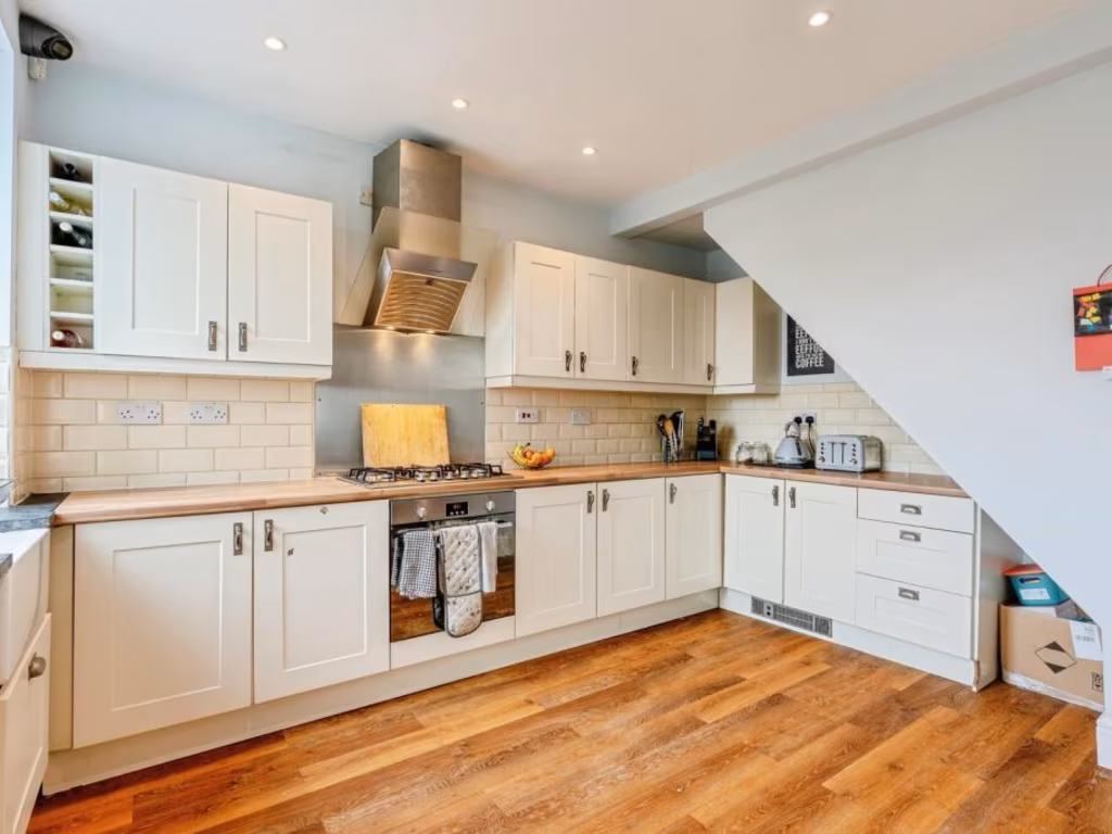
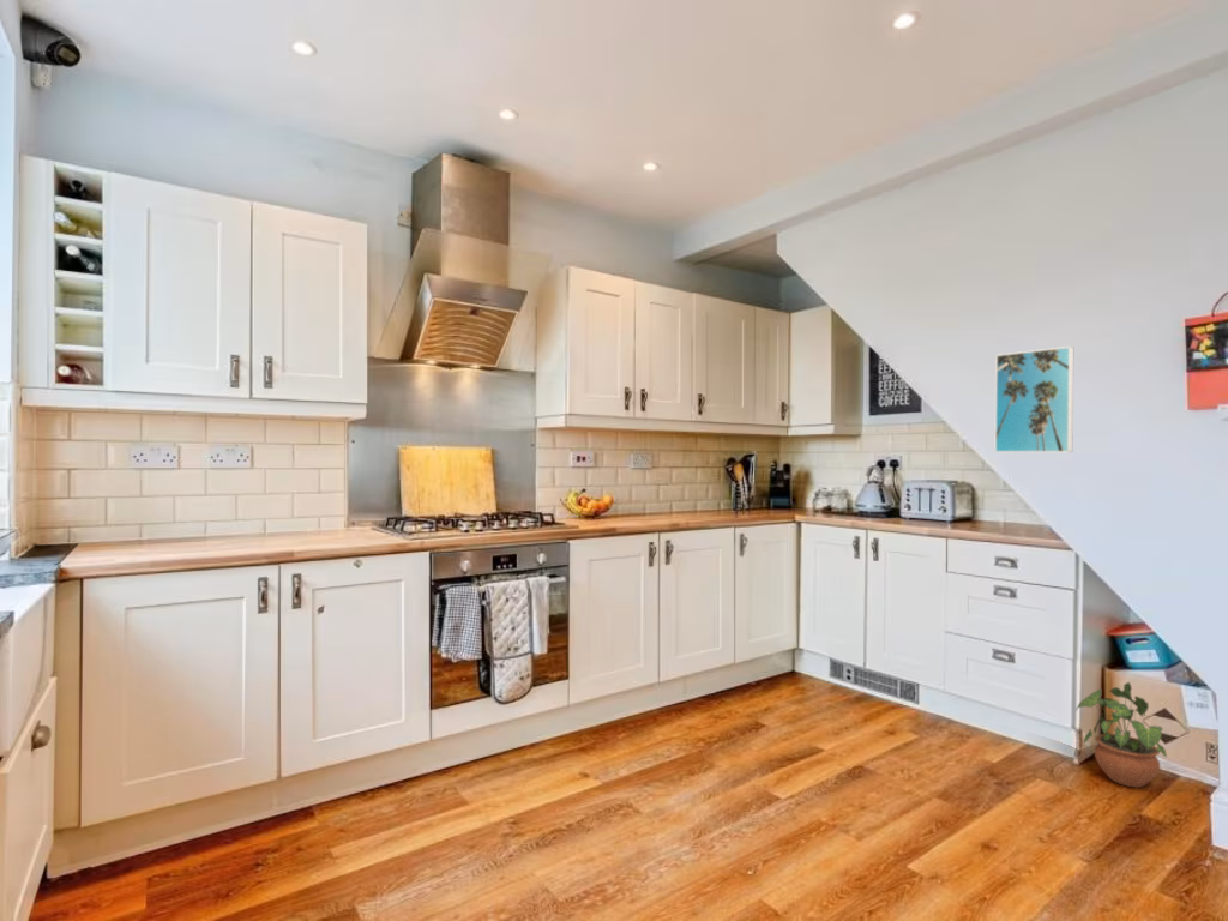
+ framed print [993,345,1074,453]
+ potted plant [1074,681,1168,789]
